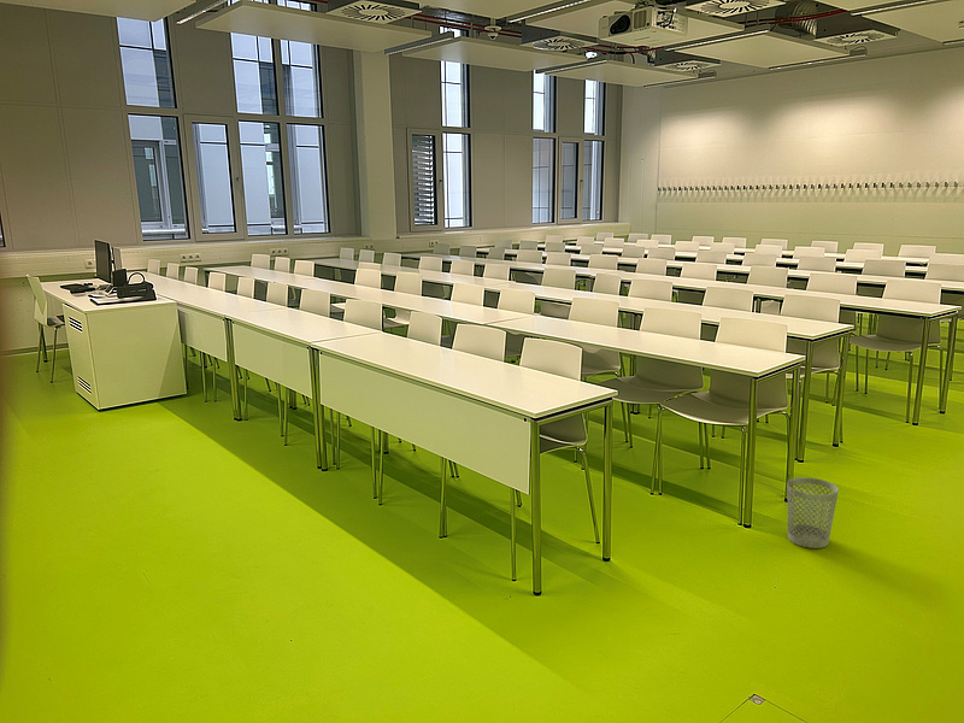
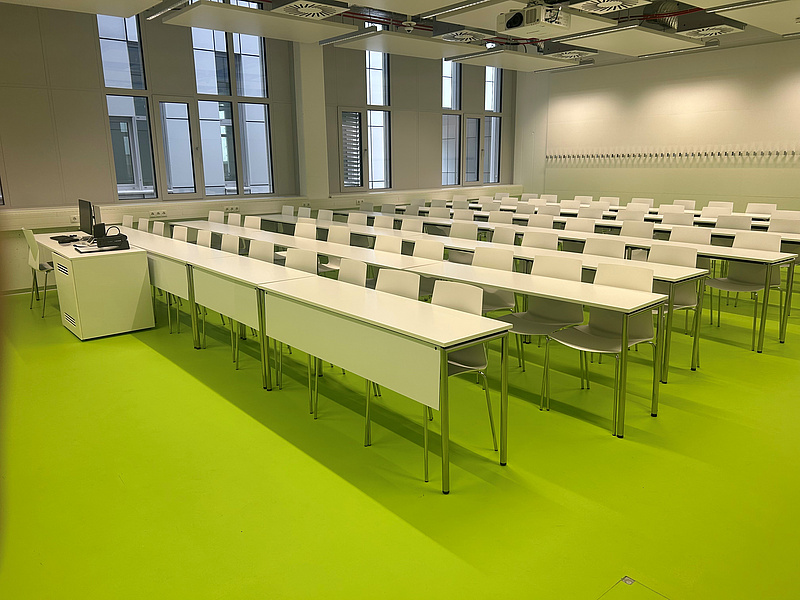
- wastebasket [786,476,840,549]
